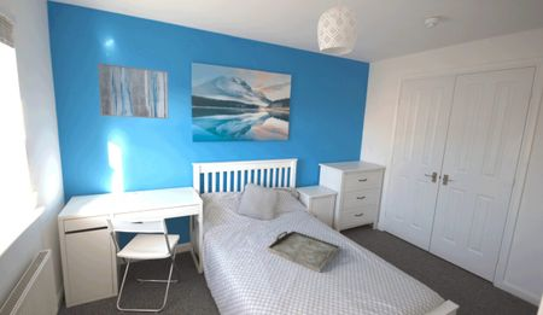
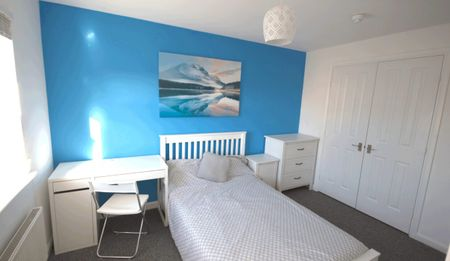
- wall art [97,62,170,119]
- serving tray [267,229,341,273]
